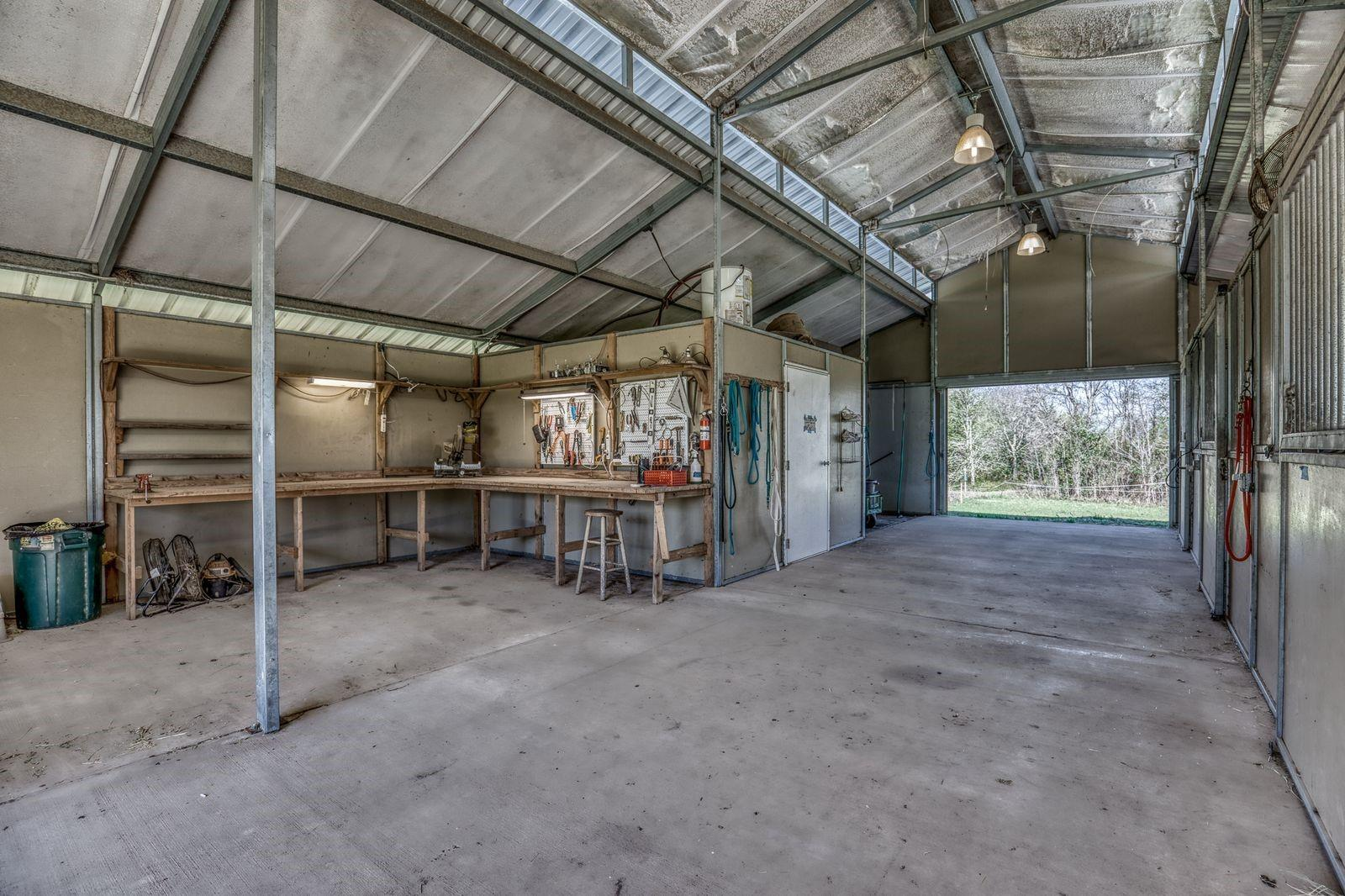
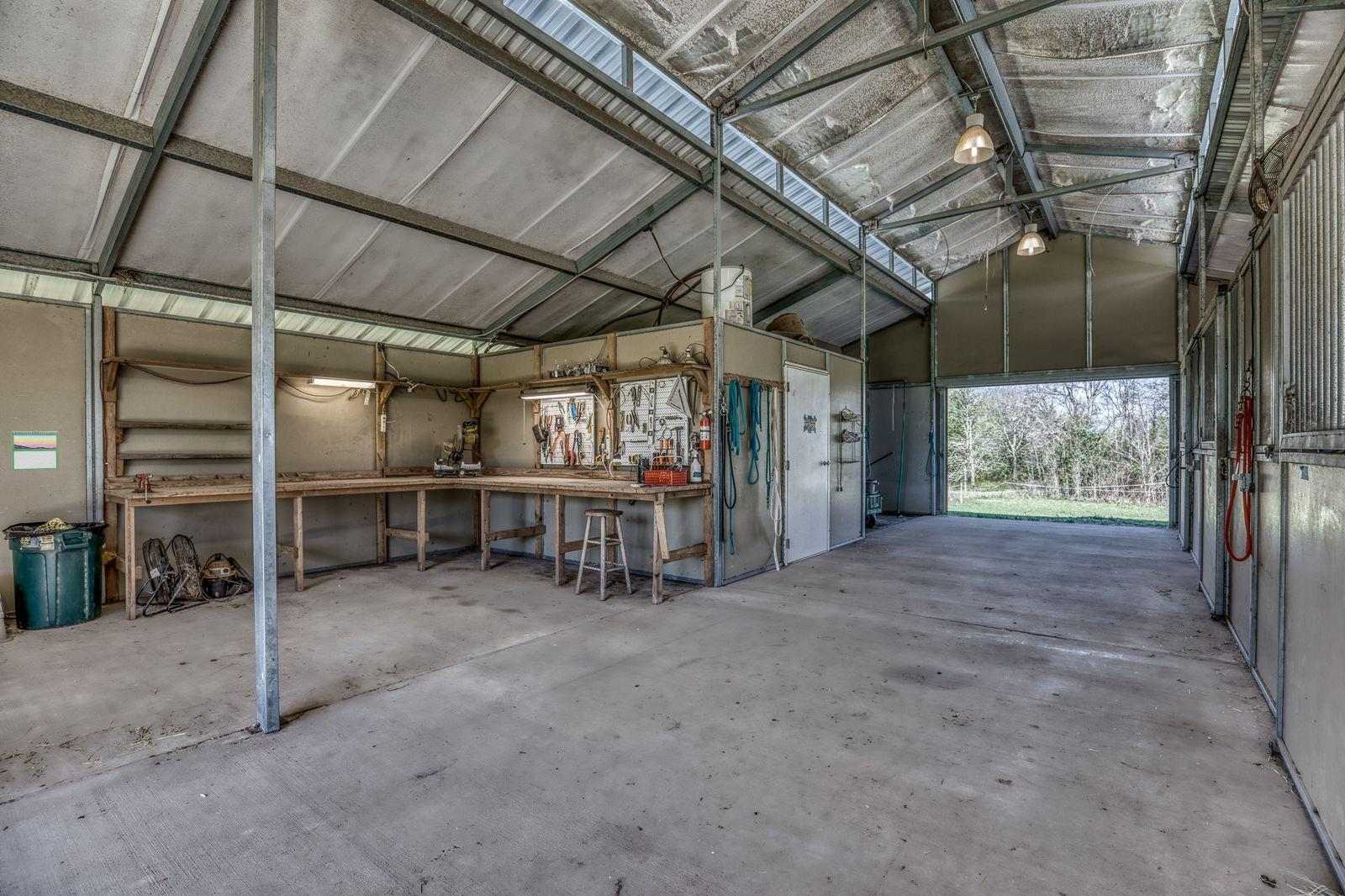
+ calendar [11,430,60,472]
